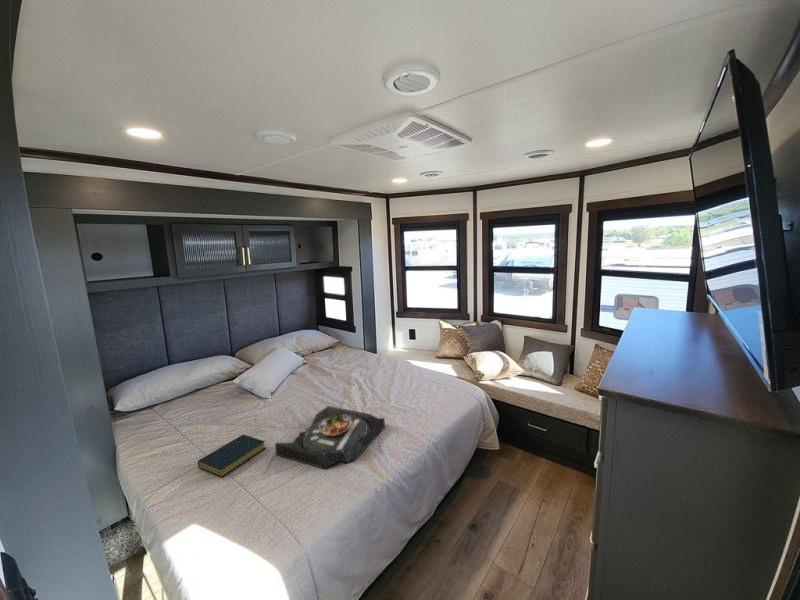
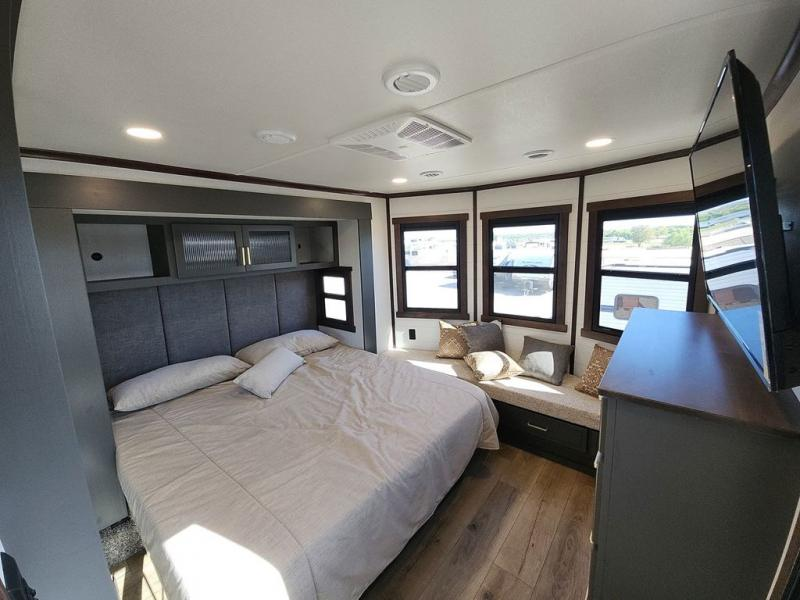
- hardback book [197,434,266,478]
- serving tray [274,405,387,470]
